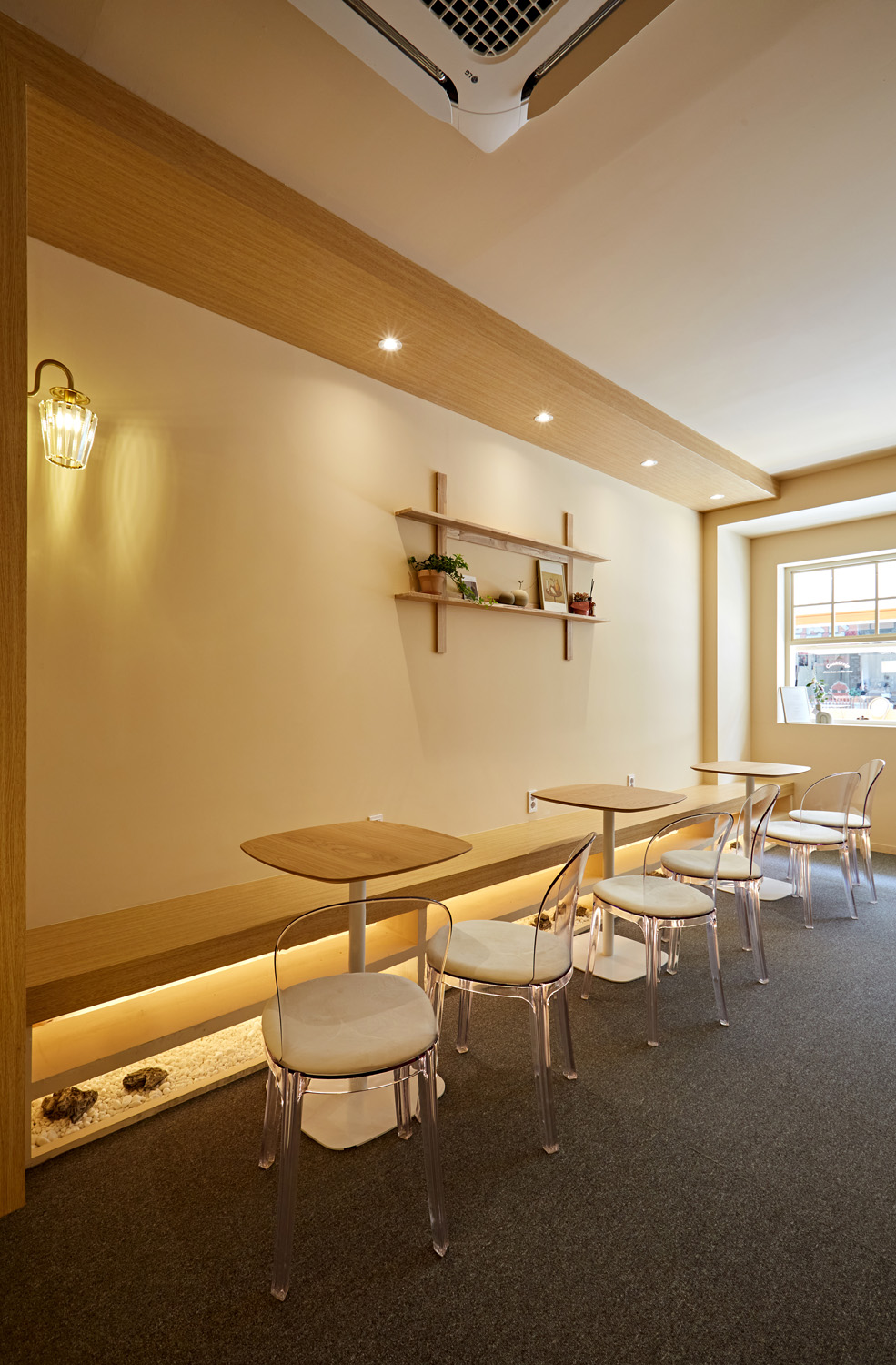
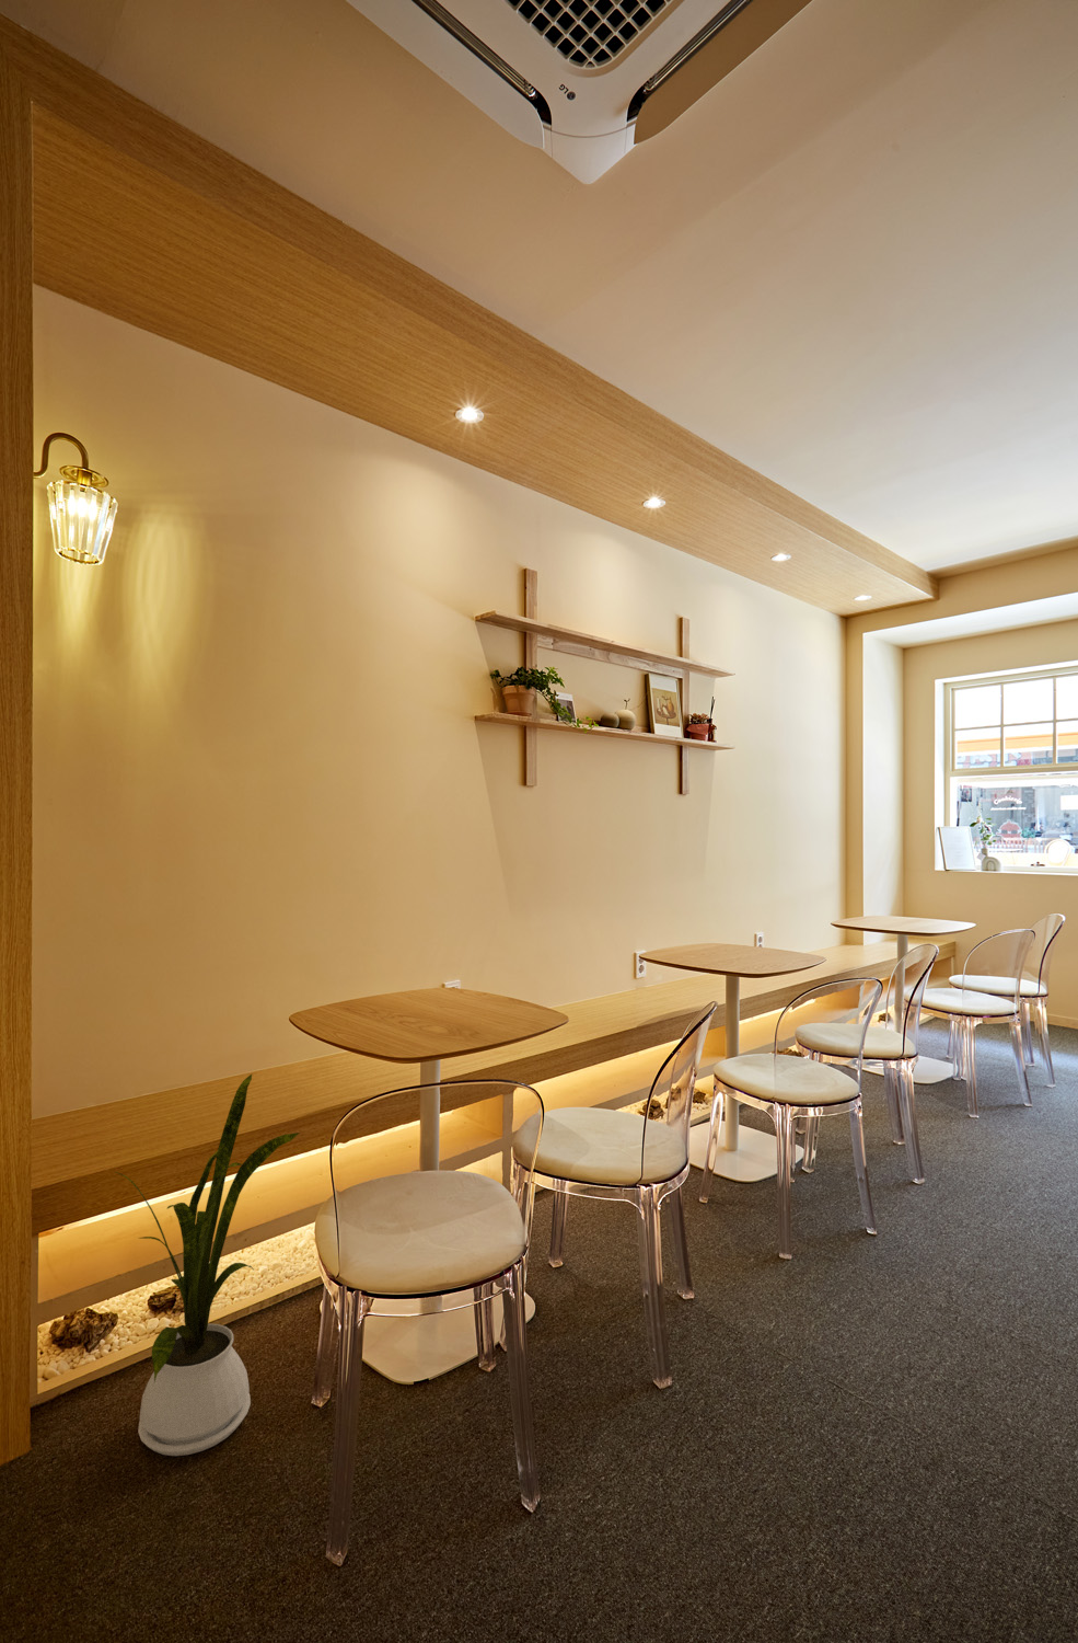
+ house plant [114,1072,302,1456]
